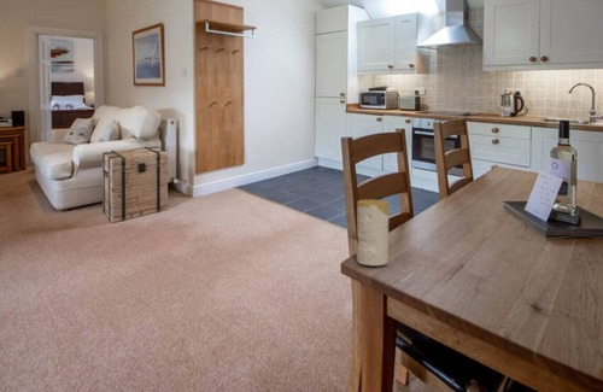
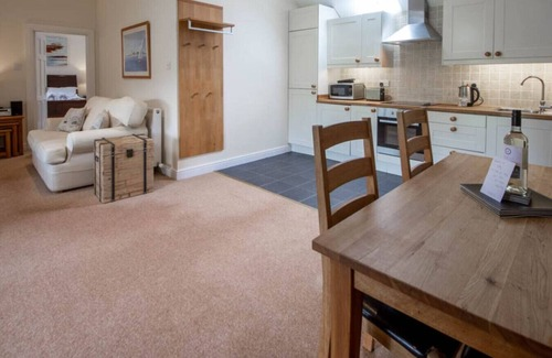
- candle [356,199,391,267]
